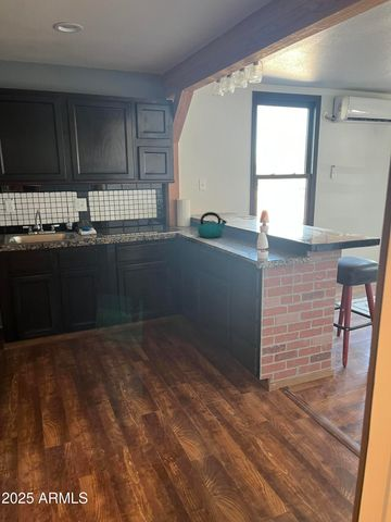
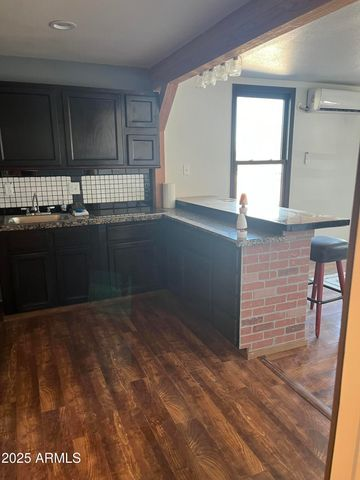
- kettle [197,211,228,239]
